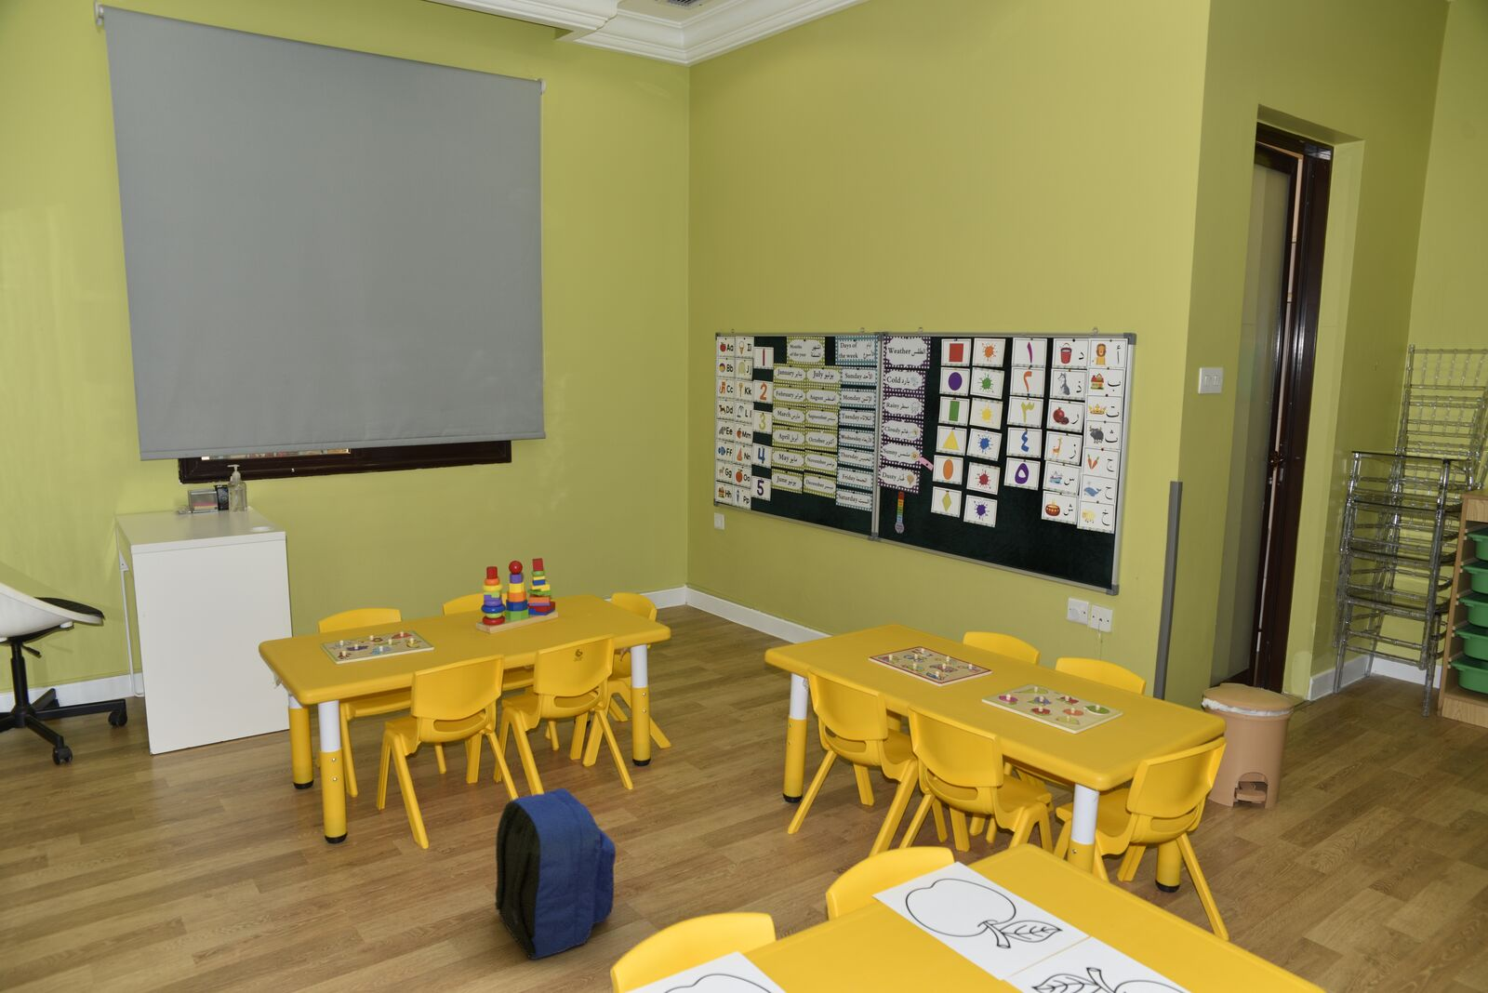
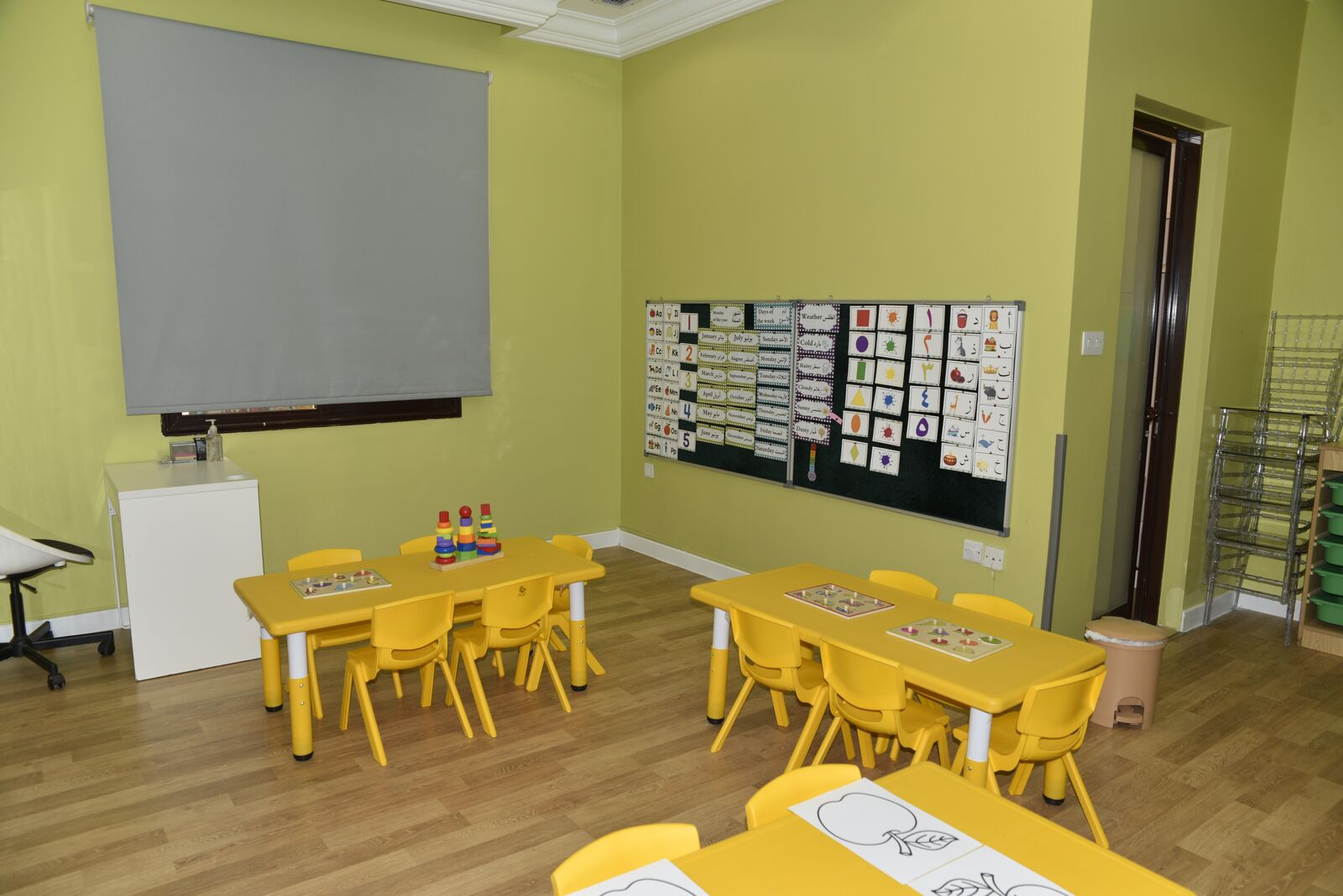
- backpack [494,788,617,961]
